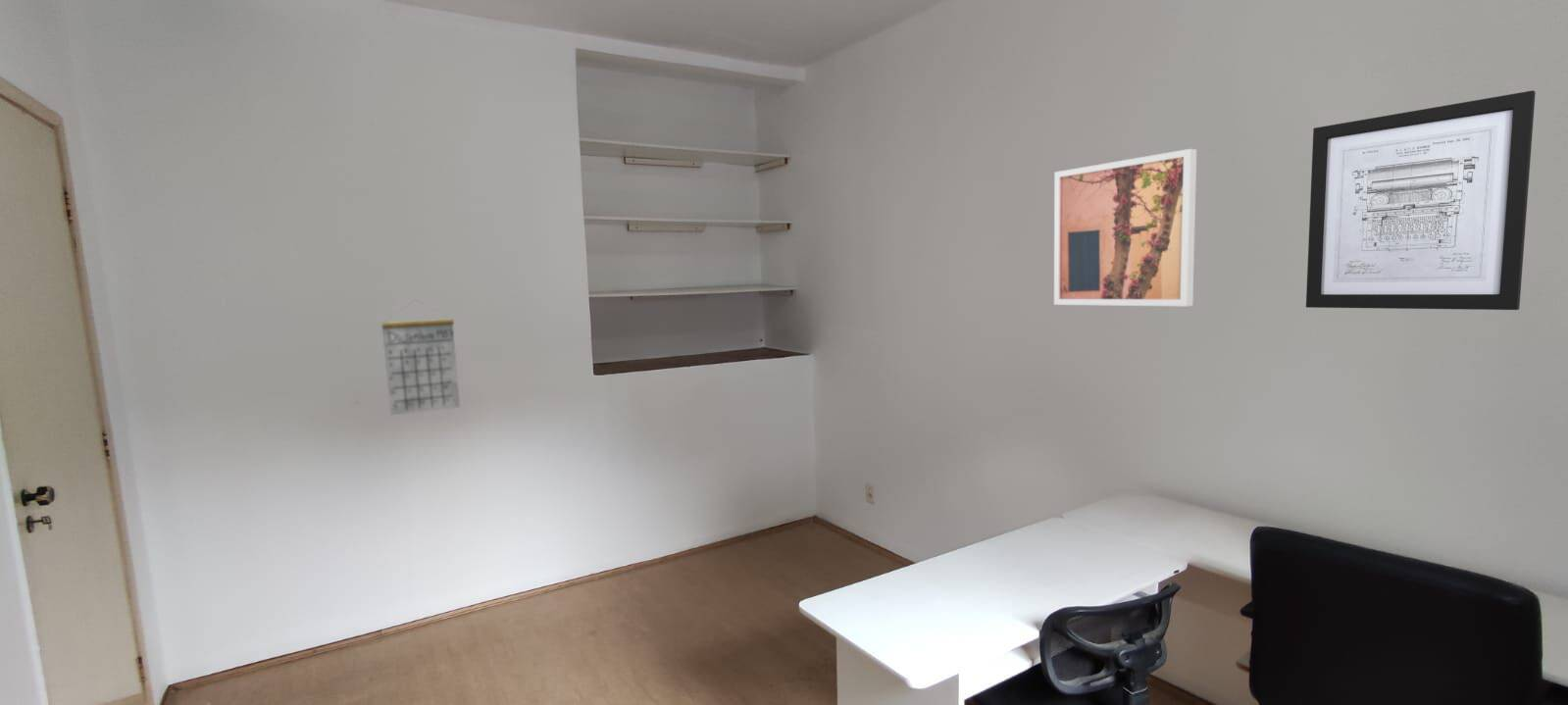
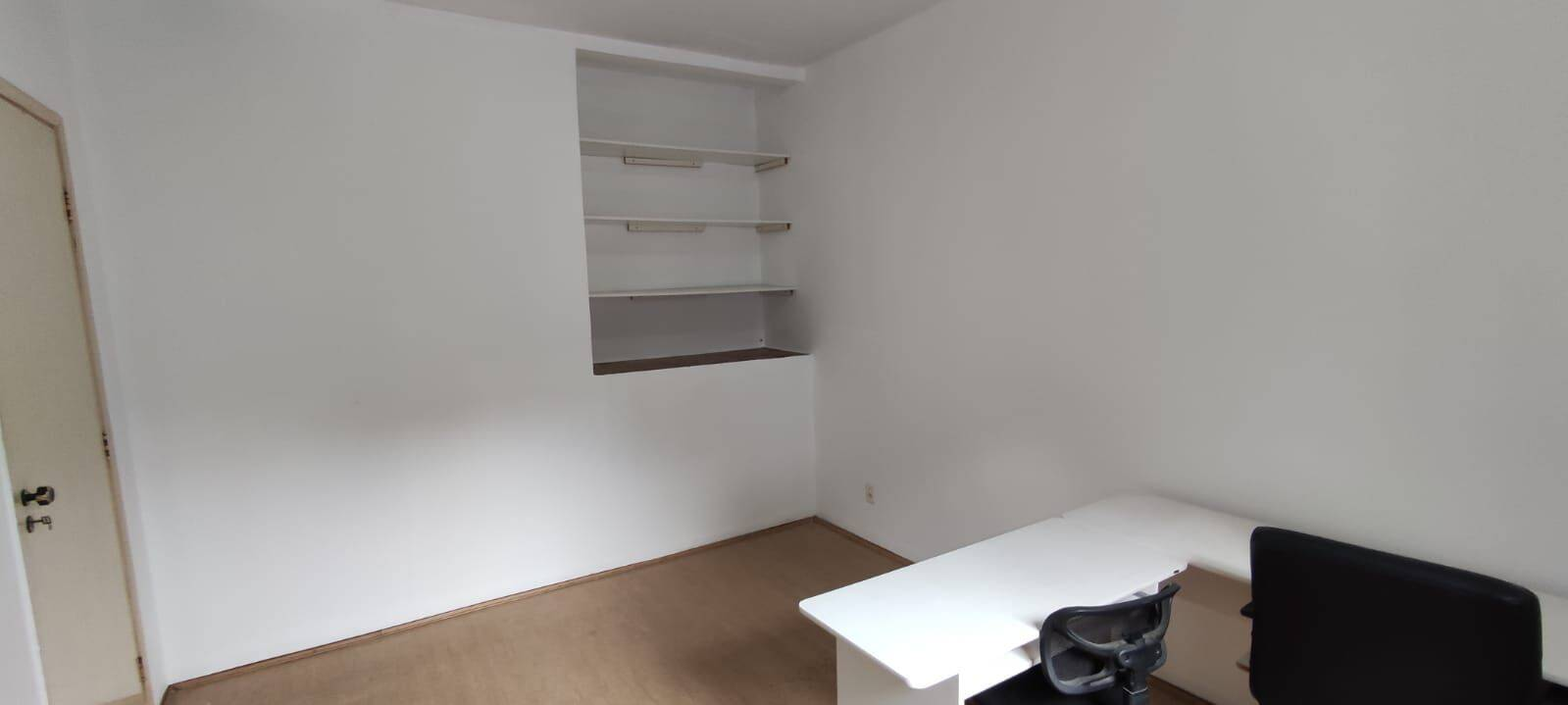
- wall art [1305,89,1537,311]
- calendar [380,299,461,417]
- wall art [1053,148,1197,307]
